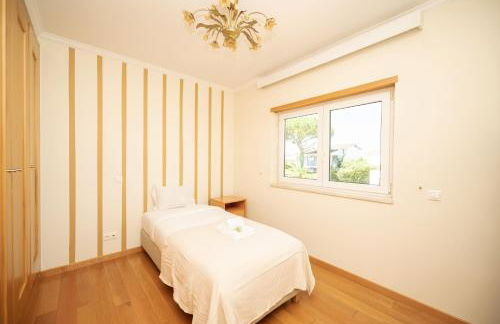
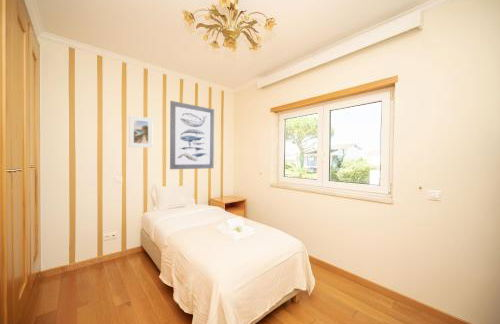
+ wall art [169,100,215,170]
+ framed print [128,114,154,149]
